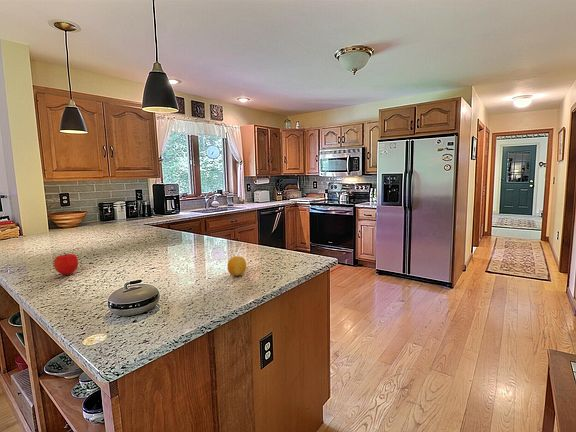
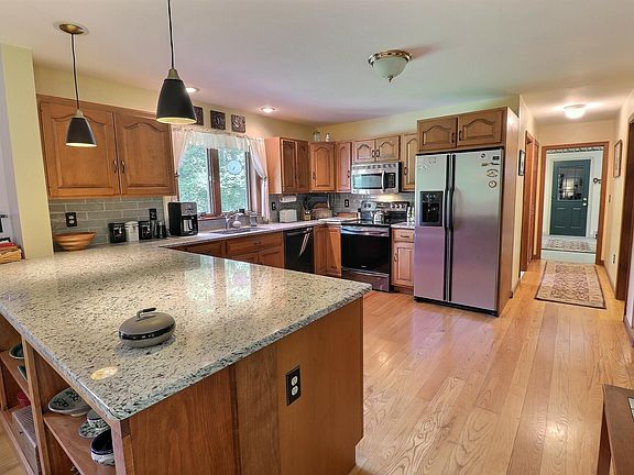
- fruit [53,252,79,276]
- fruit [227,255,247,277]
